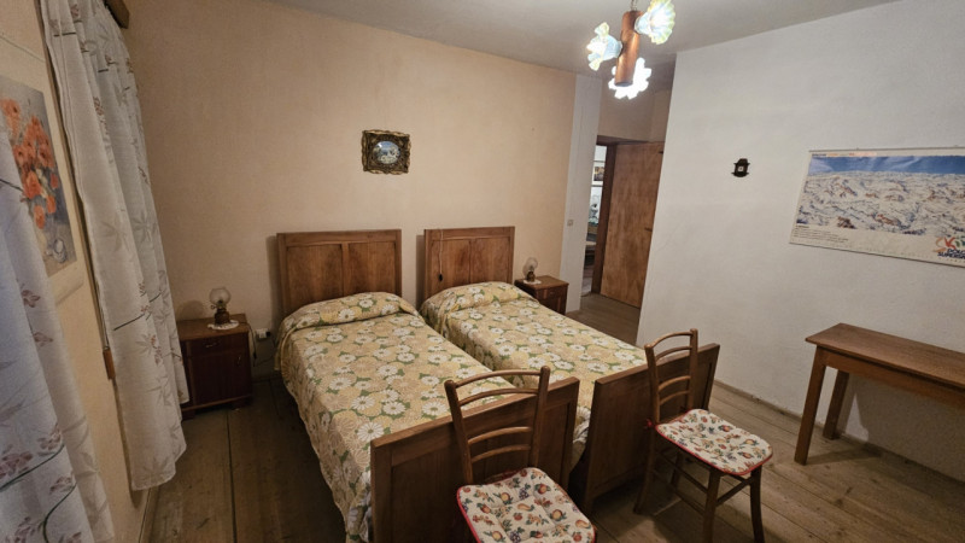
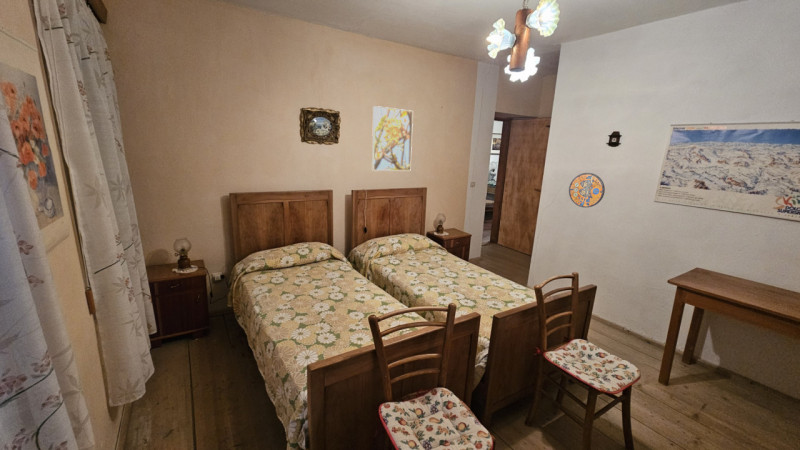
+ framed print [371,105,414,172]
+ manhole cover [568,172,606,208]
